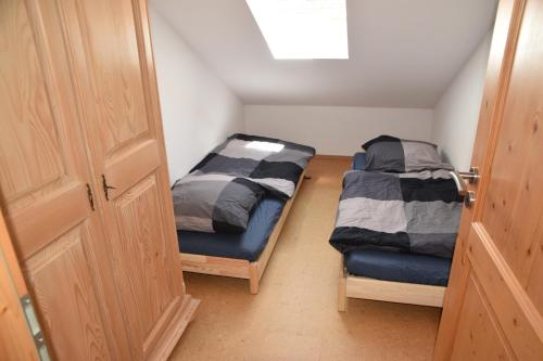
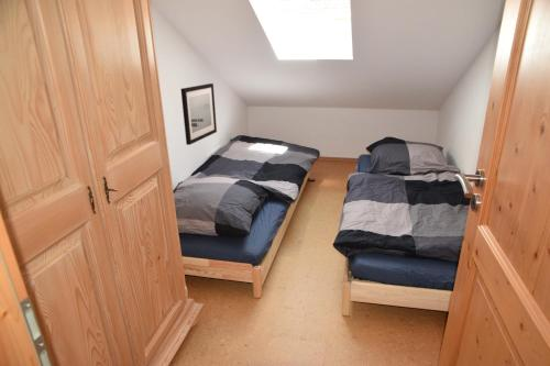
+ wall art [179,82,218,146]
